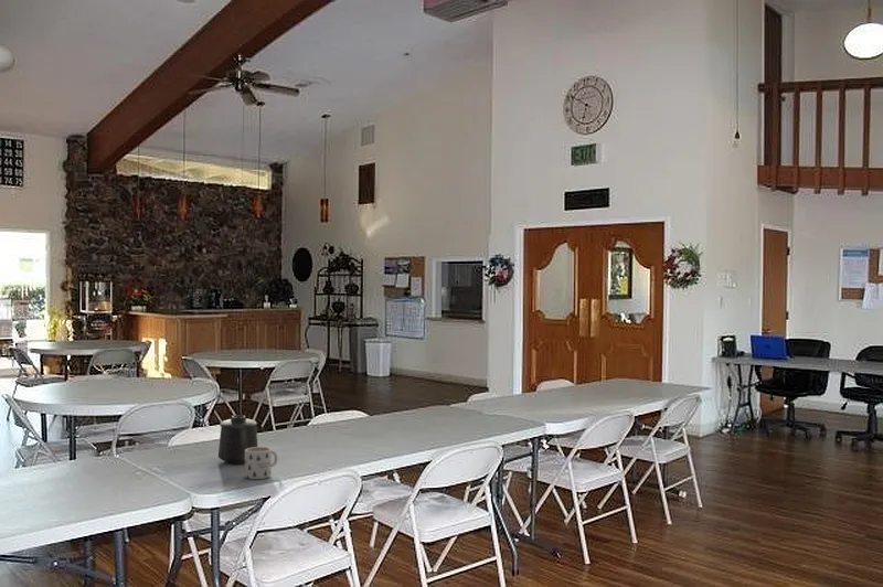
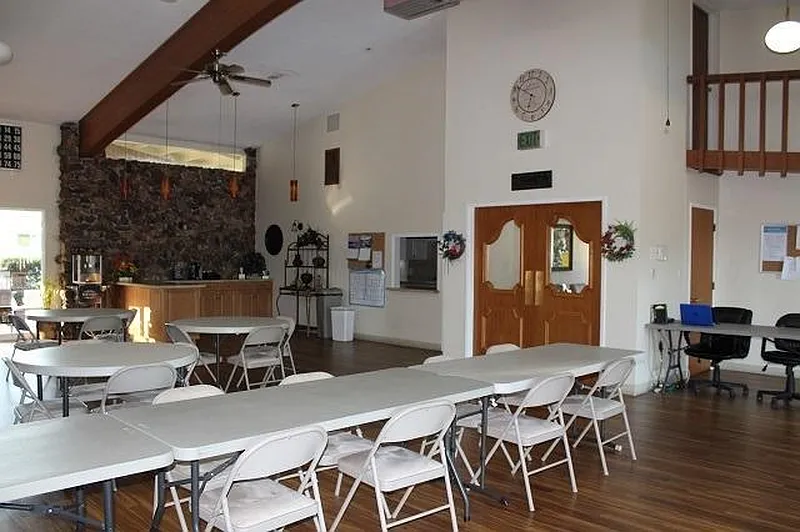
- mug [217,414,259,465]
- mug [244,446,278,480]
